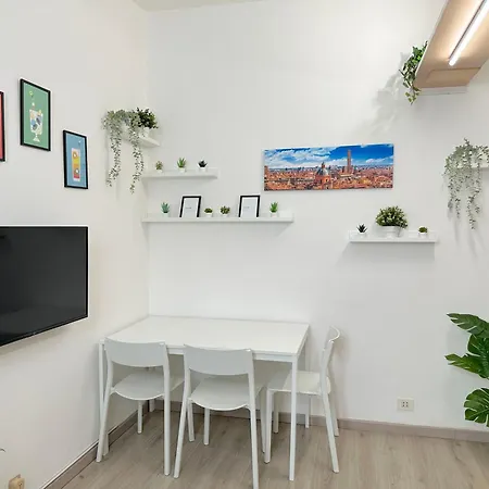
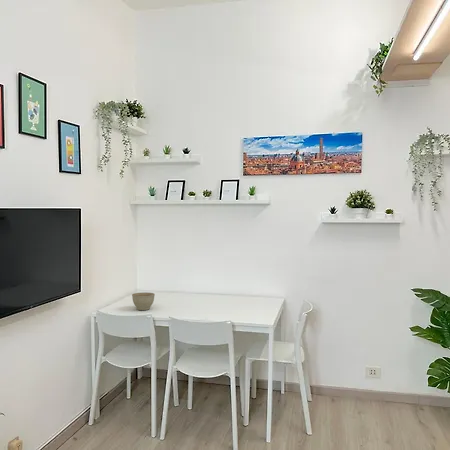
+ planter bowl [131,292,156,311]
